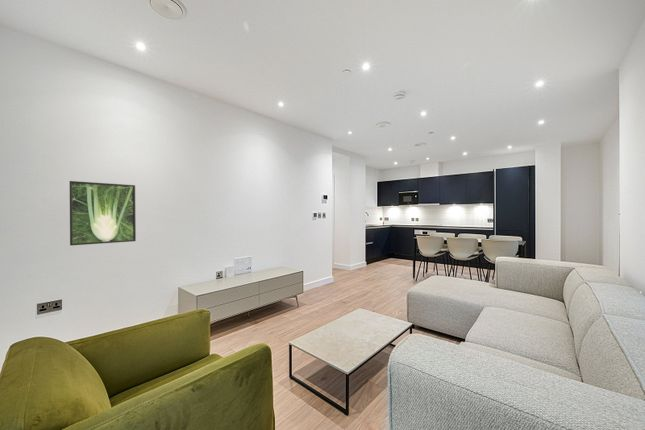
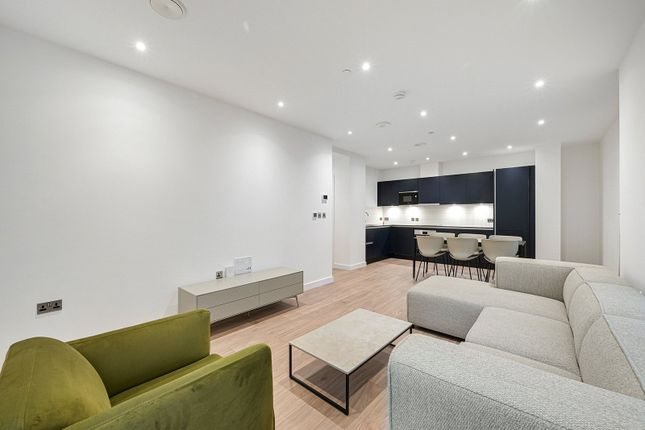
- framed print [69,180,137,246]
